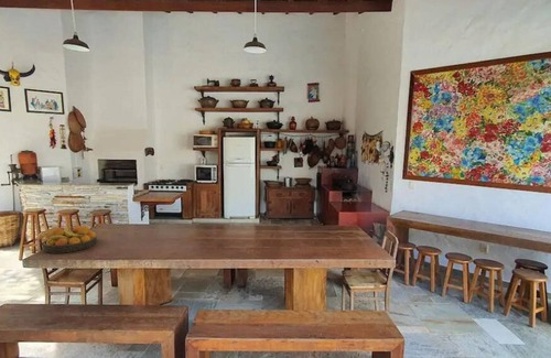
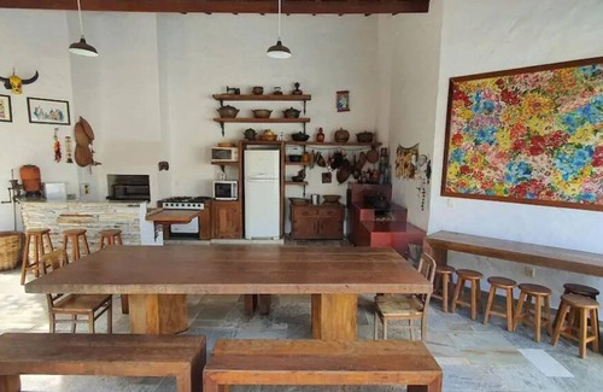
- fruit bowl [42,225,98,254]
